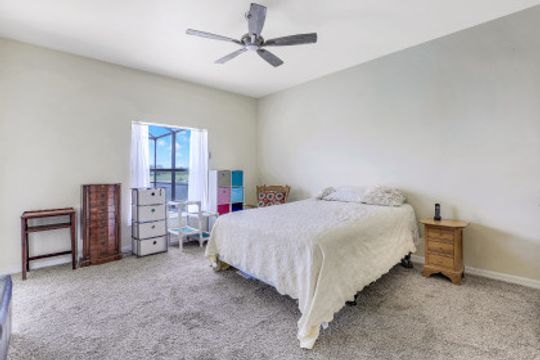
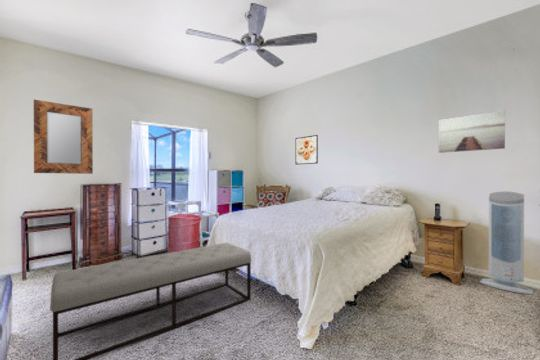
+ wall art [438,110,506,154]
+ laundry hamper [167,213,202,253]
+ air purifier [479,191,534,295]
+ home mirror [33,99,94,175]
+ bench [49,242,252,360]
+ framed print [294,134,319,166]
